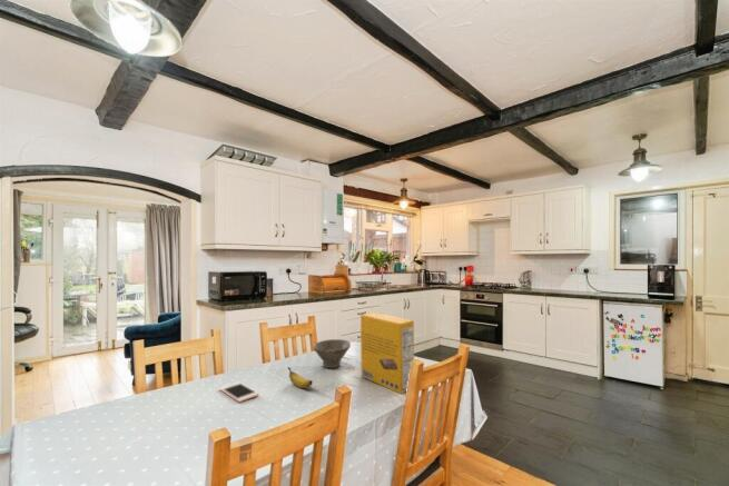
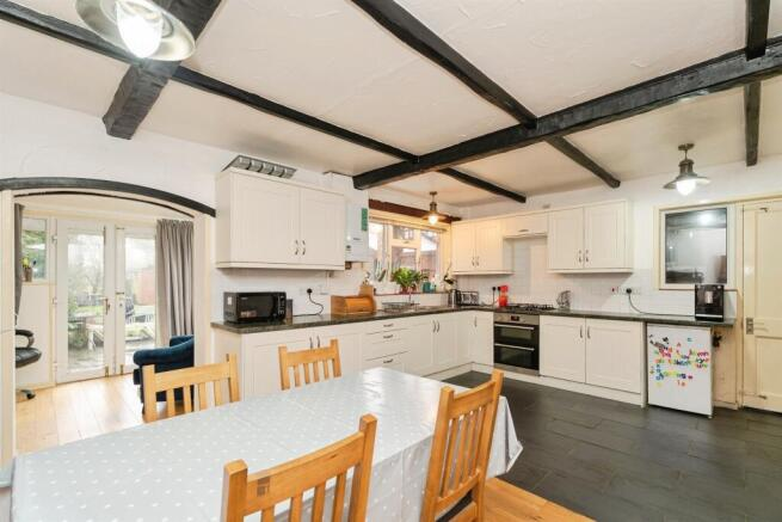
- cereal box [359,311,415,395]
- banana [287,366,314,389]
- bowl [312,338,352,369]
- cell phone [218,380,259,404]
